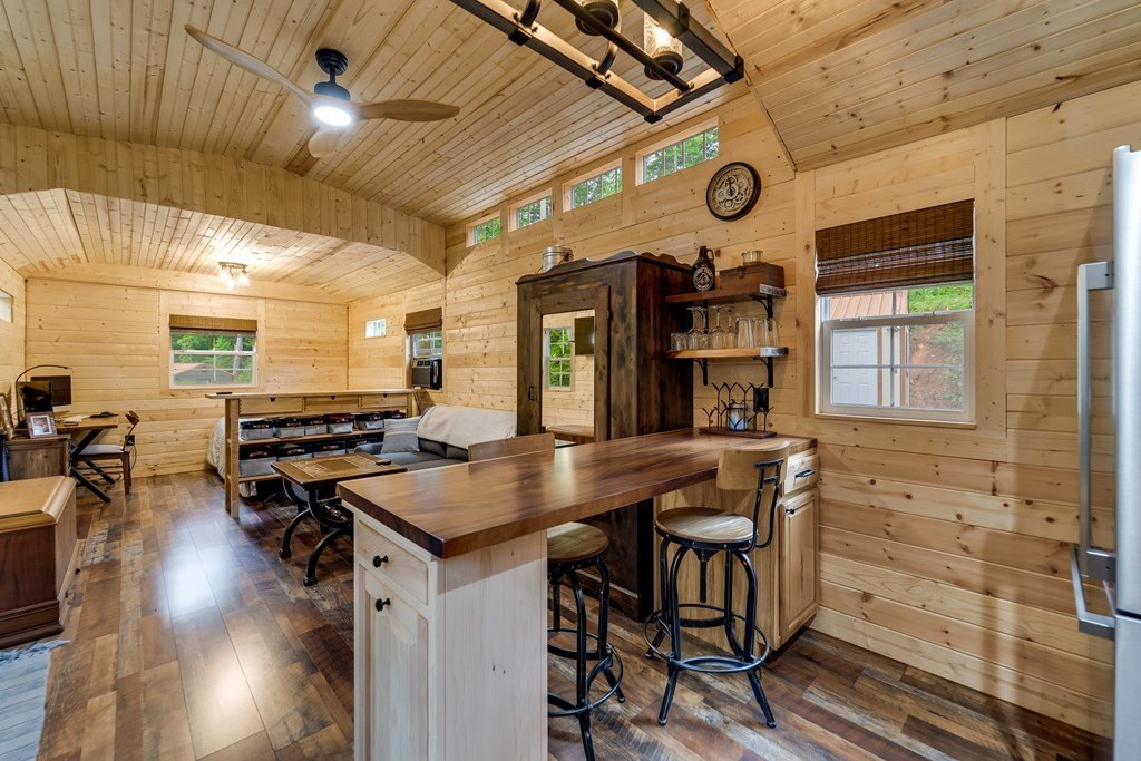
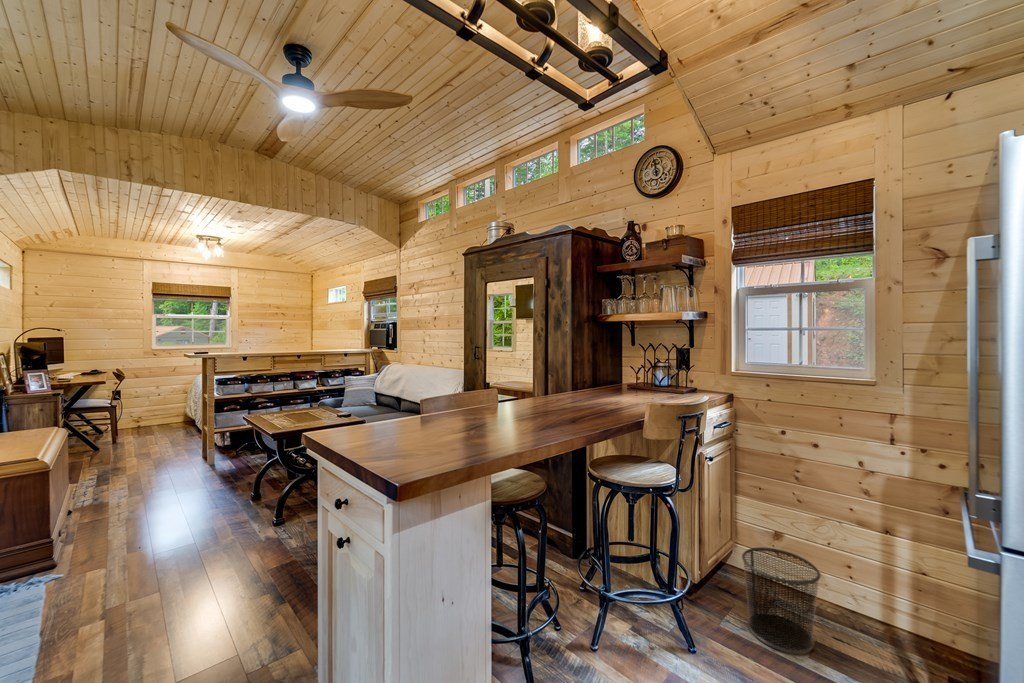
+ waste bin [741,546,822,655]
